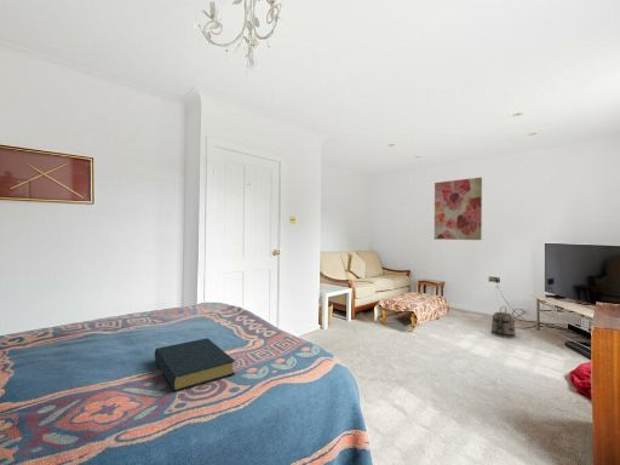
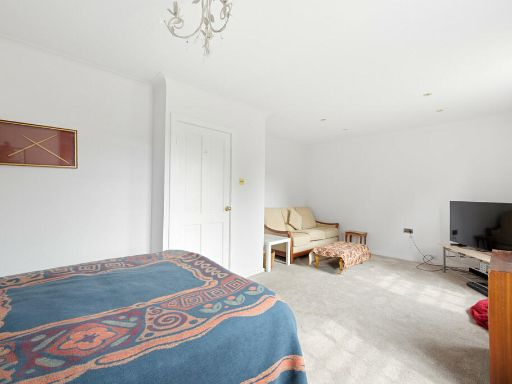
- wall art [434,176,483,241]
- hardback book [154,337,236,392]
- basket [490,305,517,339]
